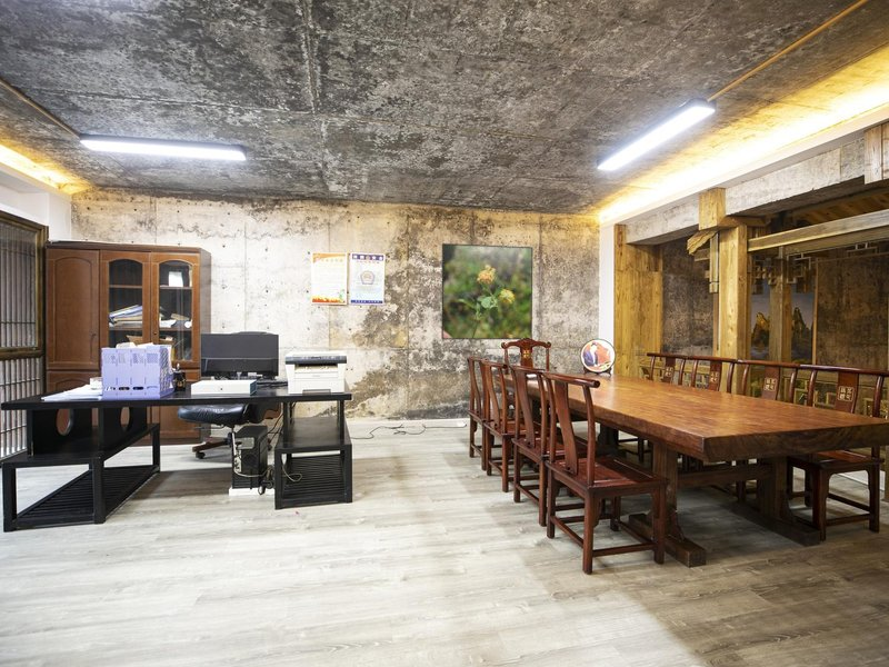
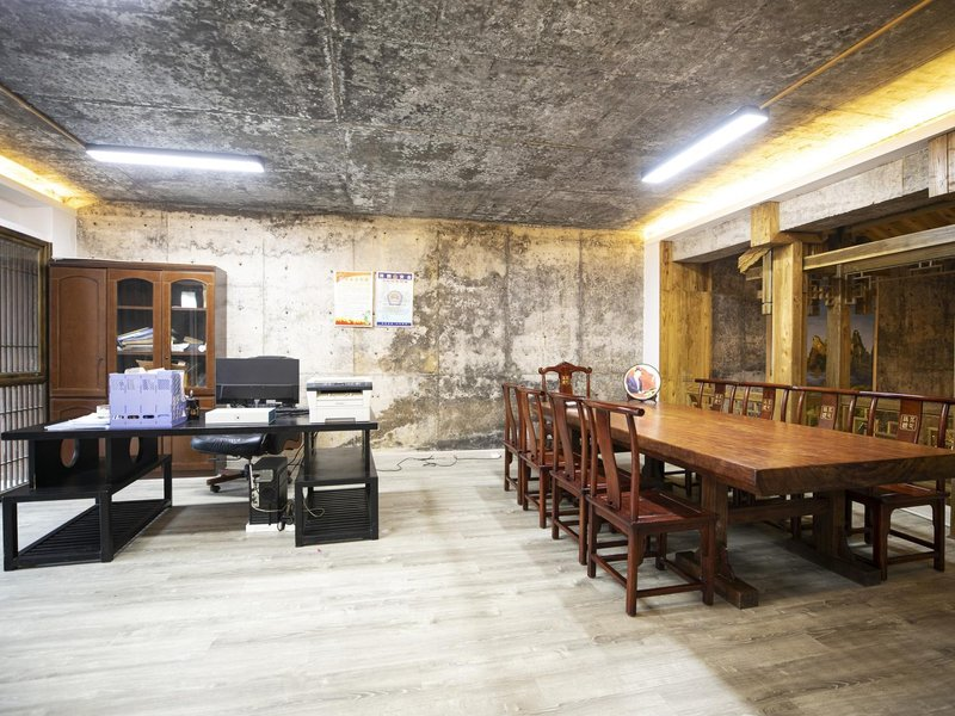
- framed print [440,242,533,340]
